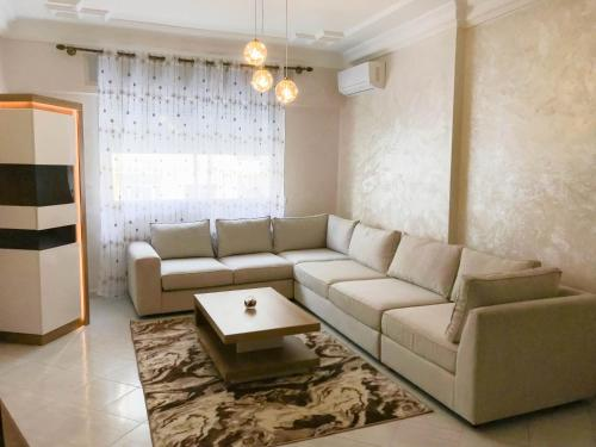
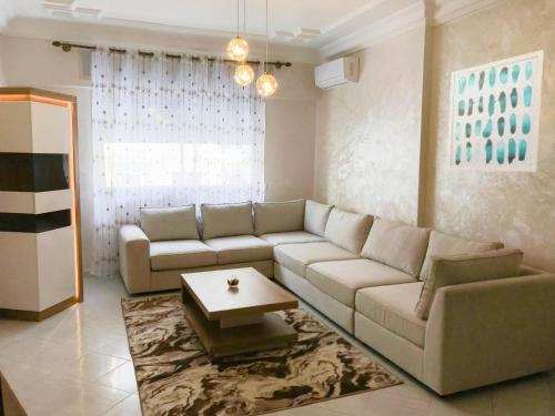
+ wall art [446,49,545,173]
